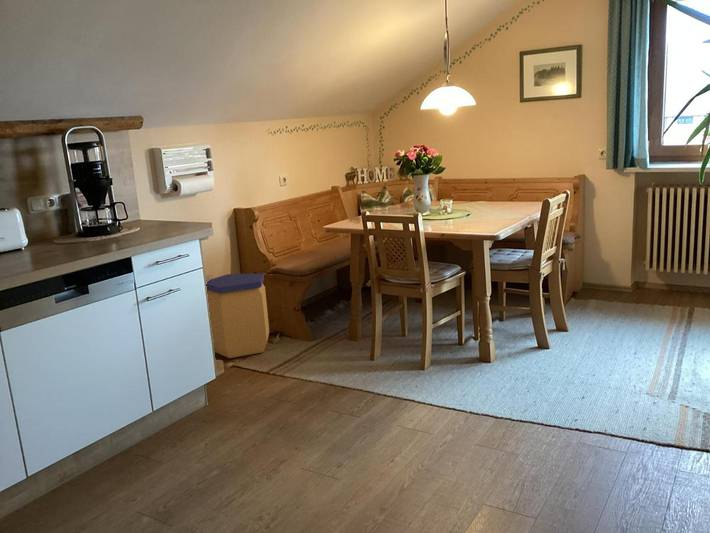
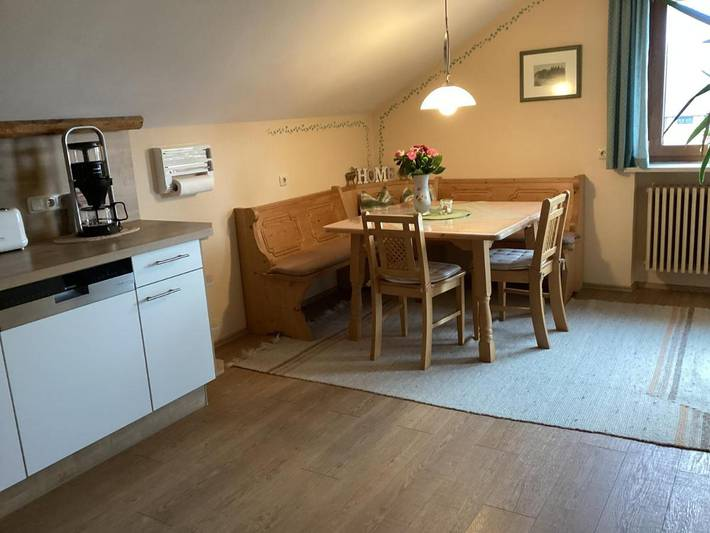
- trash can [206,273,270,359]
